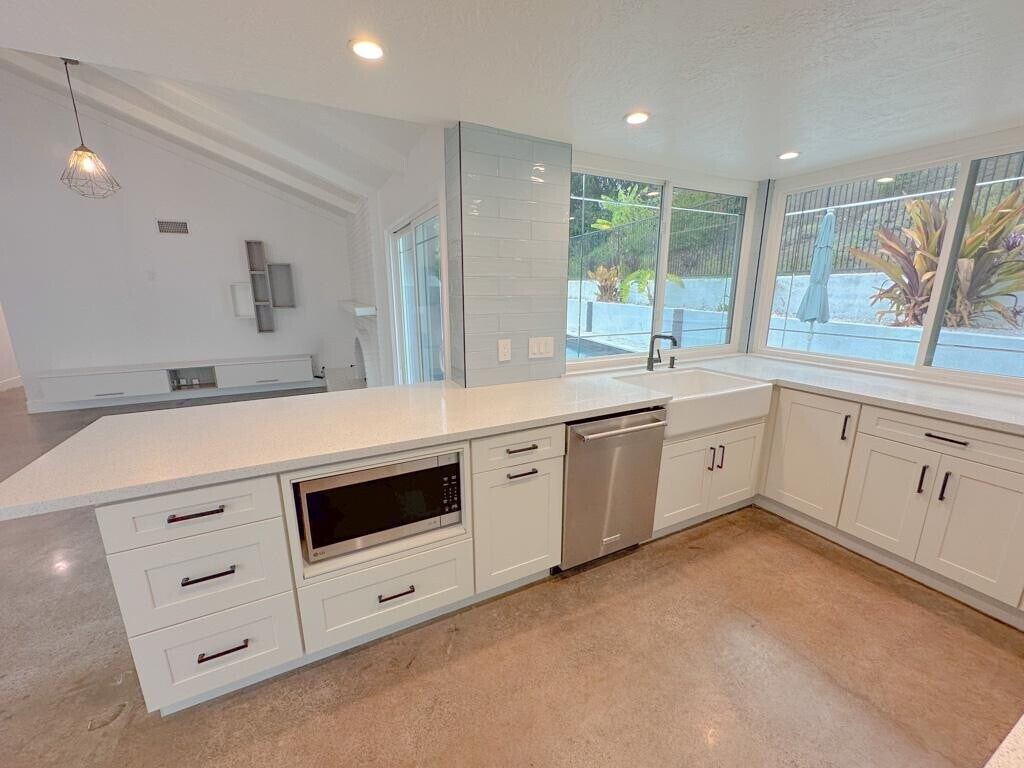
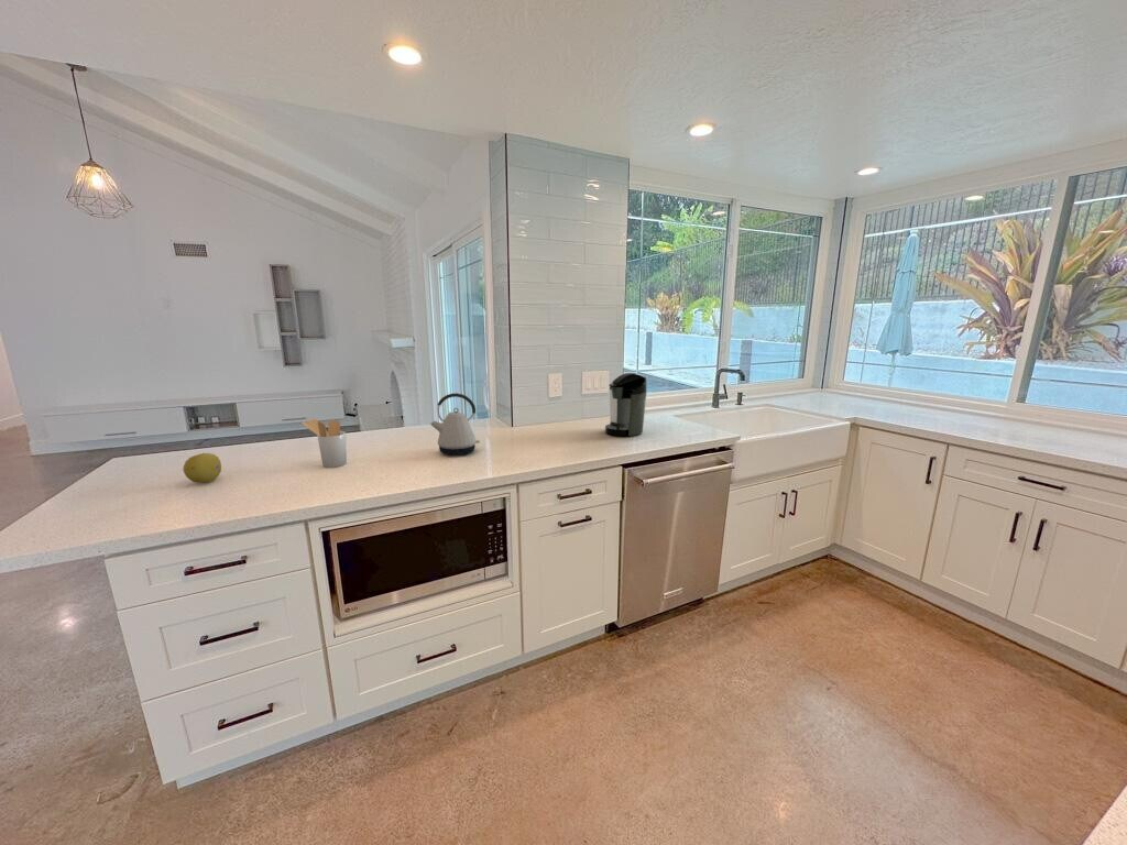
+ utensil holder [300,418,348,469]
+ fruit [182,452,222,484]
+ kettle [429,392,481,457]
+ coffee maker [604,372,648,437]
